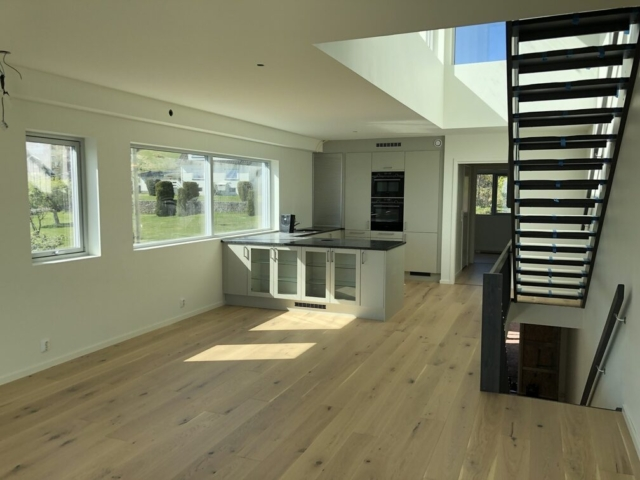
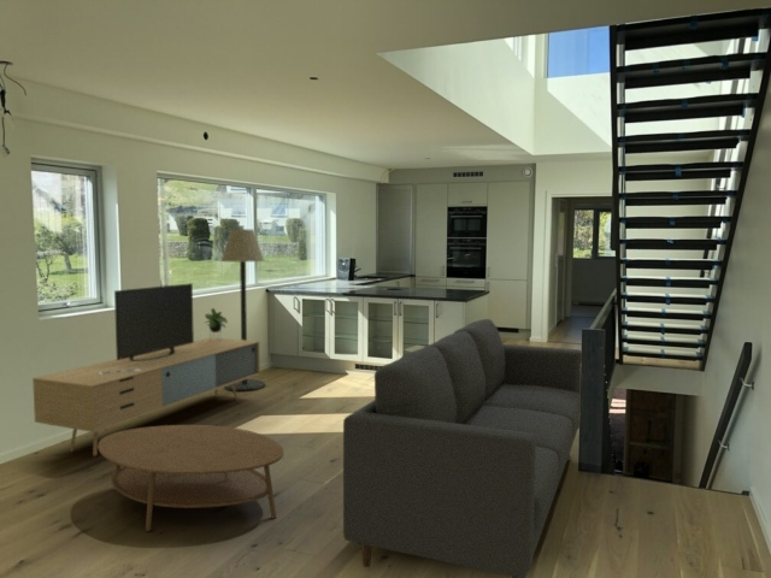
+ sofa [342,318,583,578]
+ floor lamp [219,228,266,393]
+ coffee table [98,424,284,533]
+ media console [31,282,261,458]
